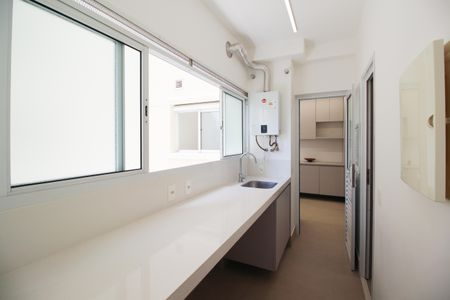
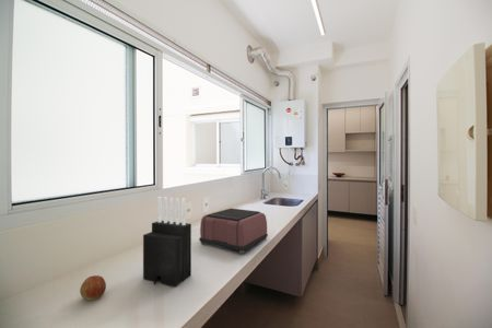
+ apple [79,274,107,301]
+ toaster [198,208,269,254]
+ knife block [142,196,192,288]
